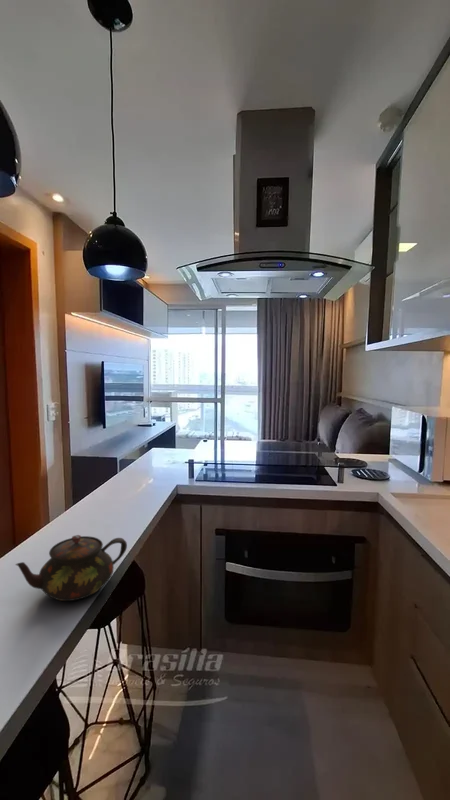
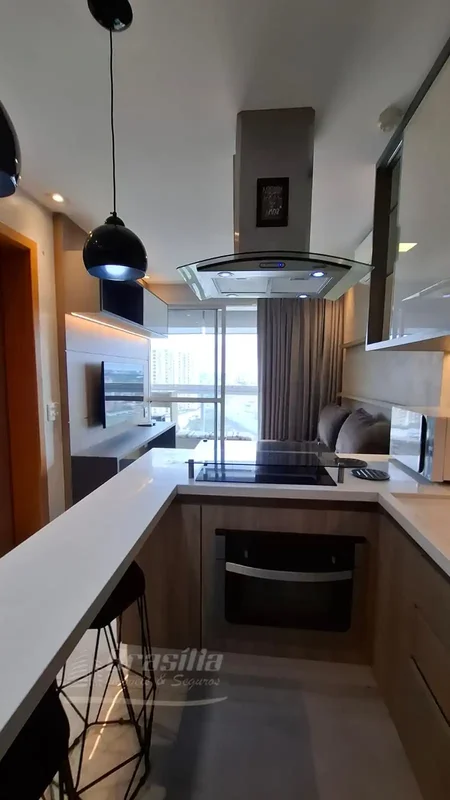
- teapot [14,534,128,602]
